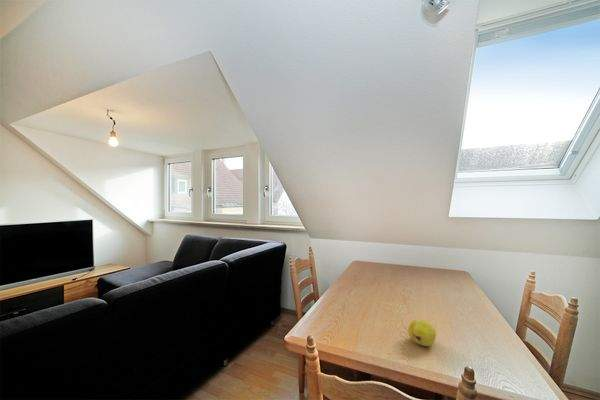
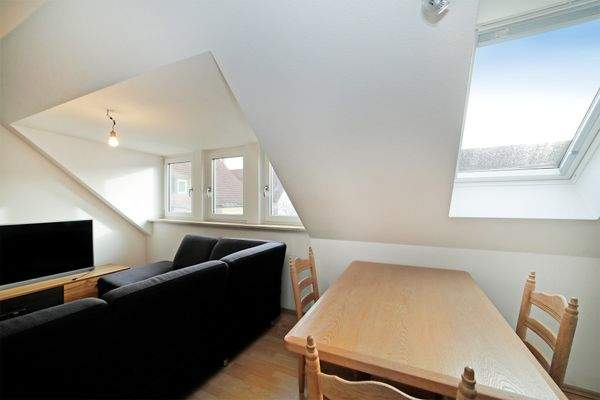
- fruit [407,318,437,347]
